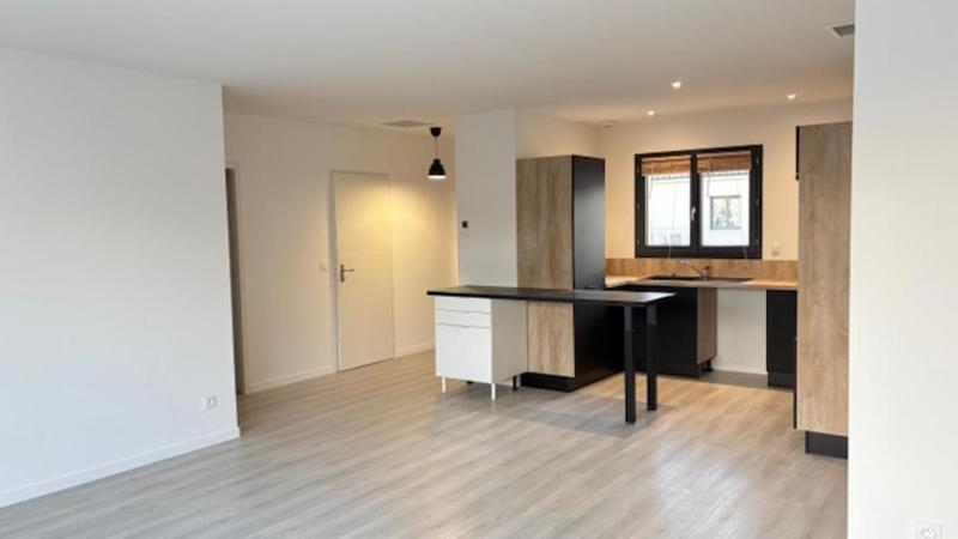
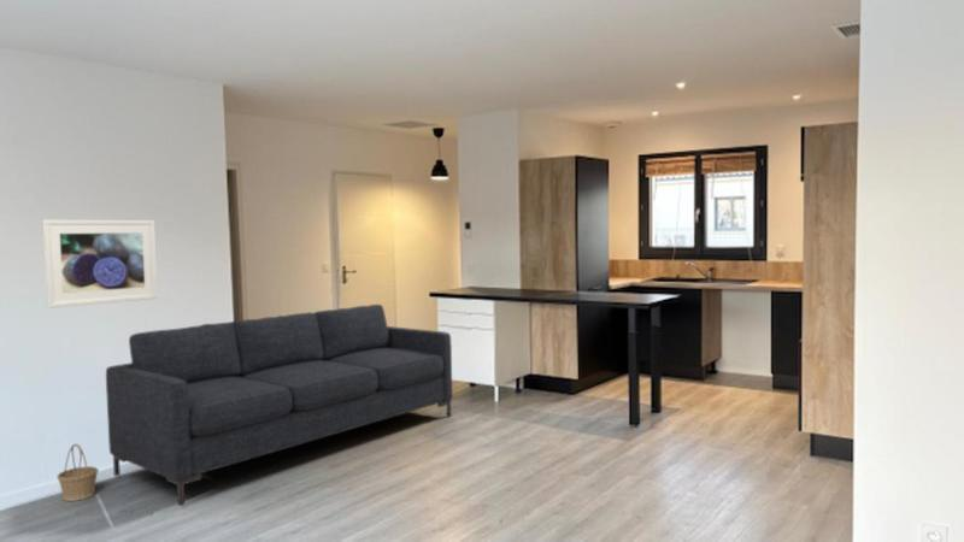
+ basket [55,442,100,502]
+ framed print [42,218,159,310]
+ sofa [105,304,453,507]
